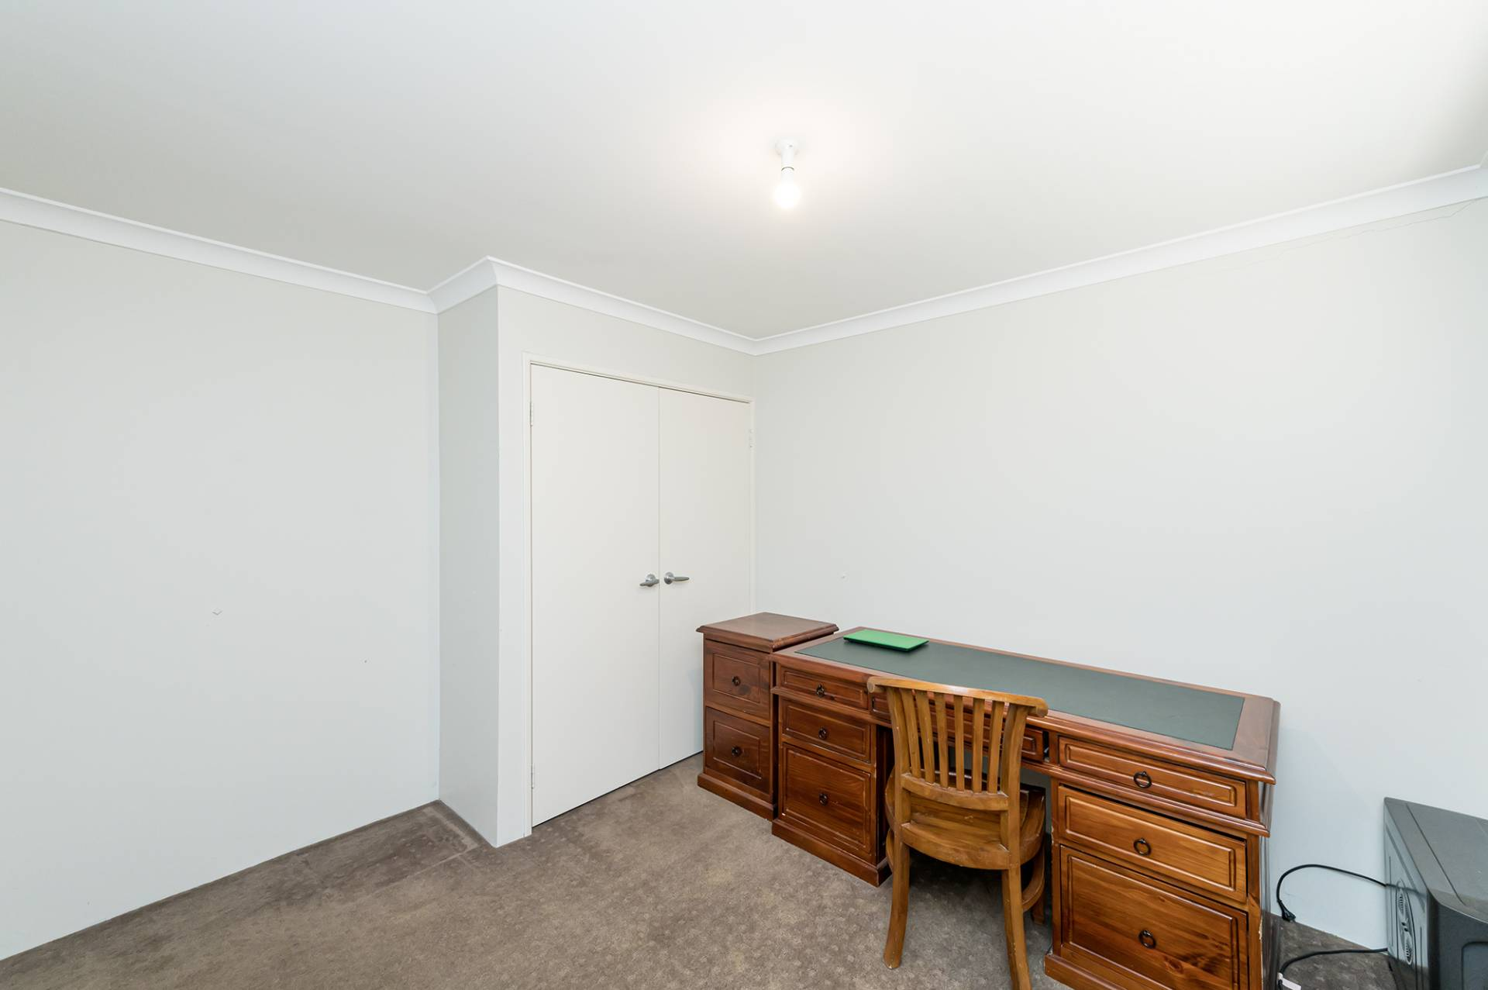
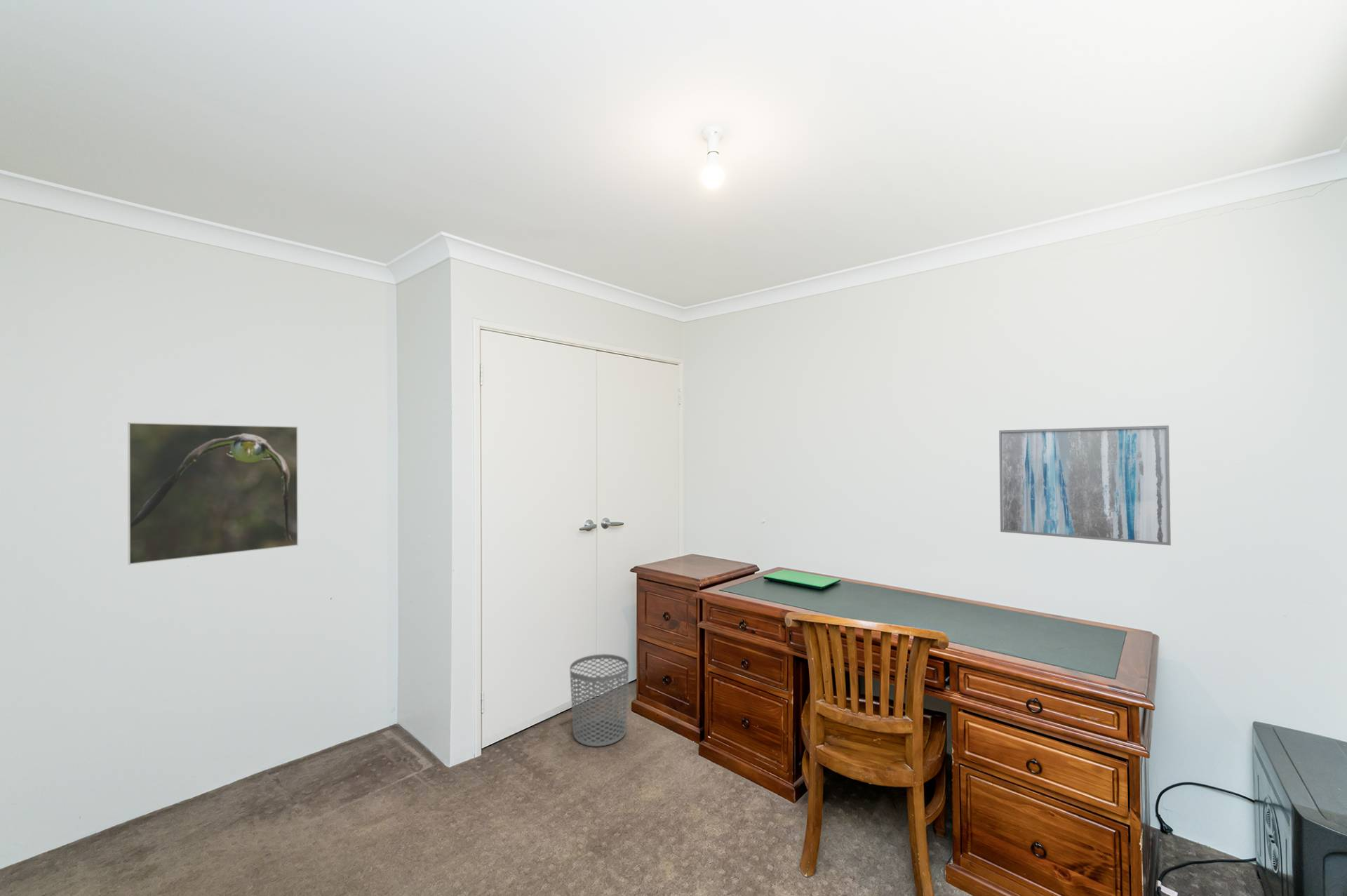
+ wall art [998,424,1172,546]
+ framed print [127,422,299,566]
+ waste bin [569,653,629,747]
